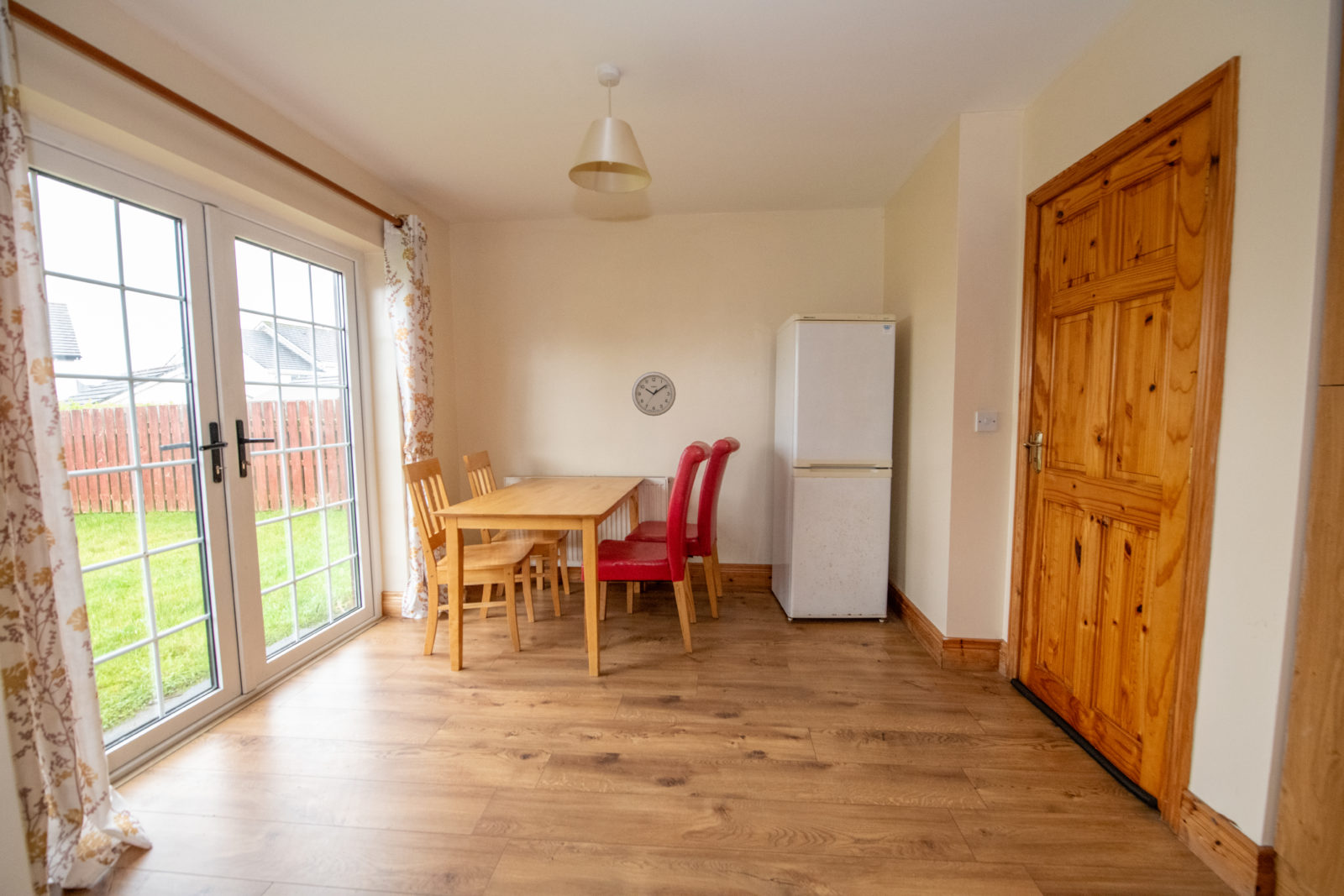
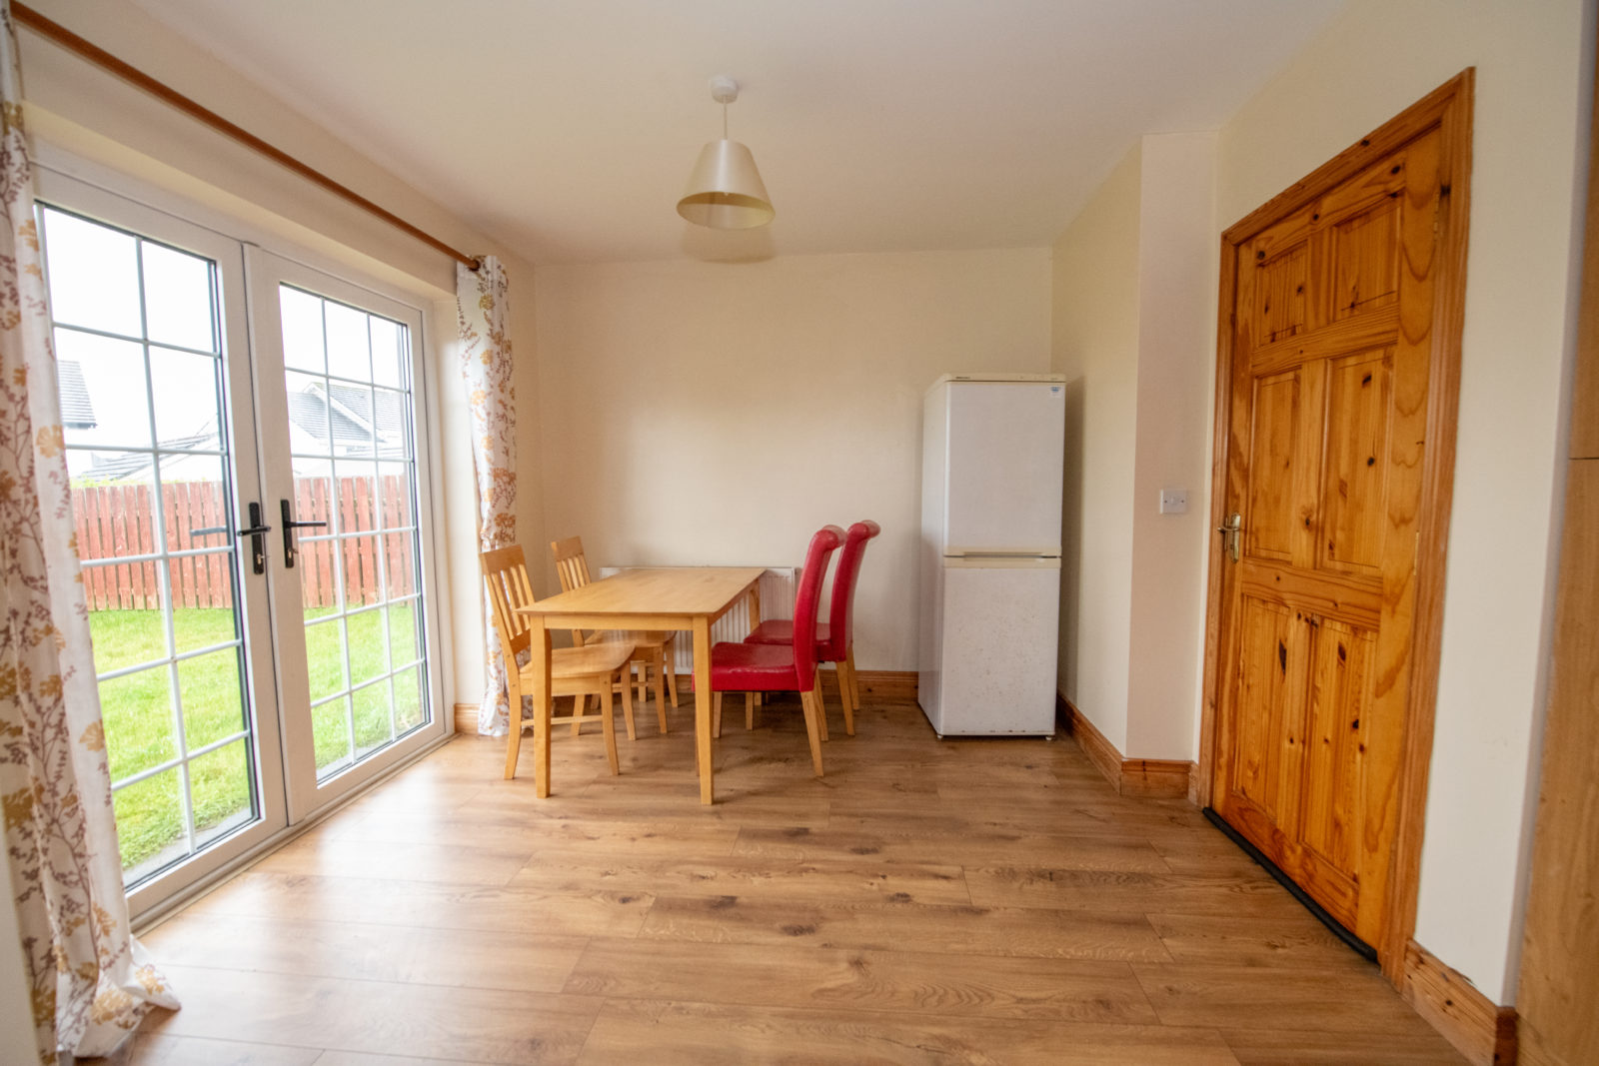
- wall clock [631,371,677,417]
